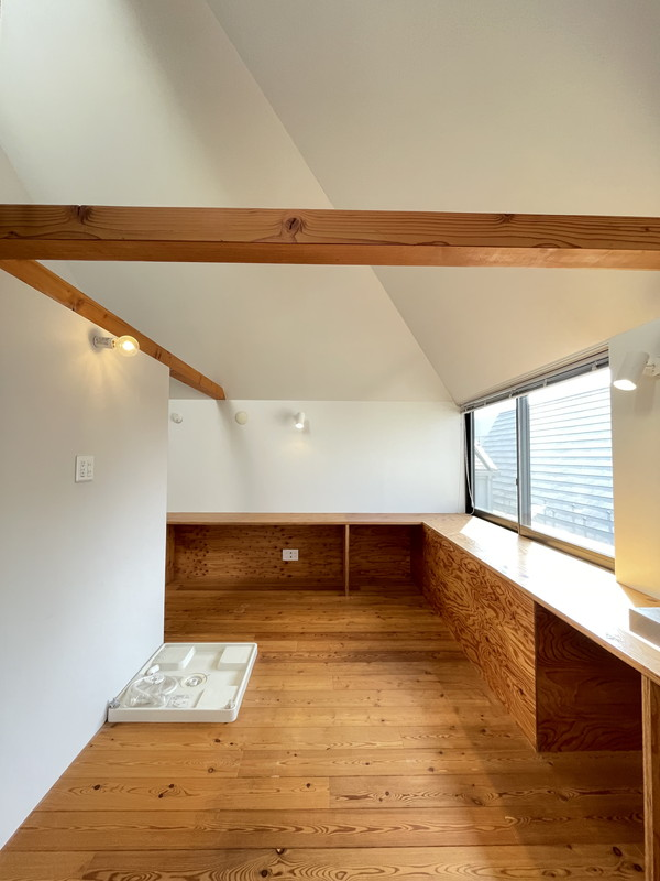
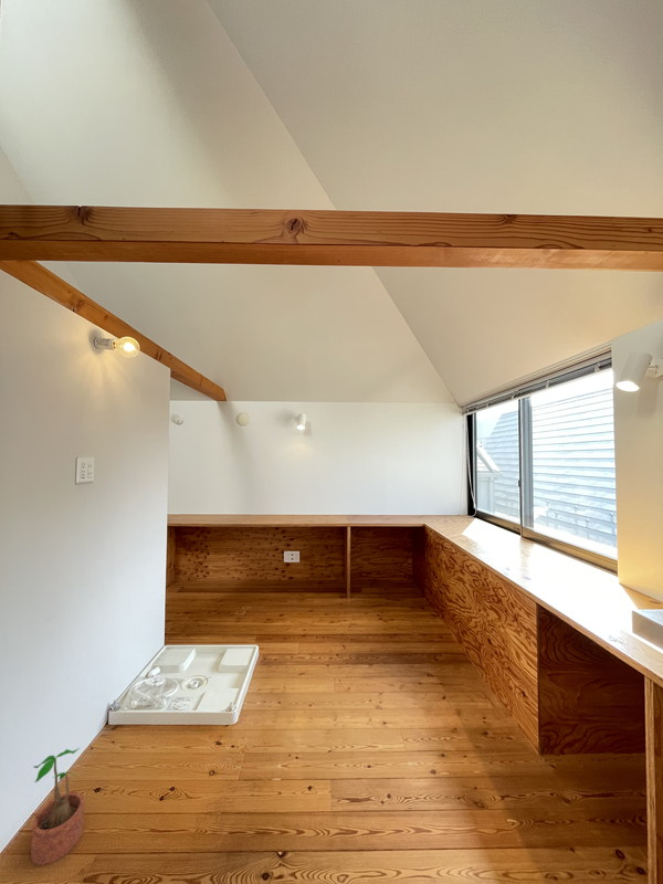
+ potted plant [30,746,85,866]
